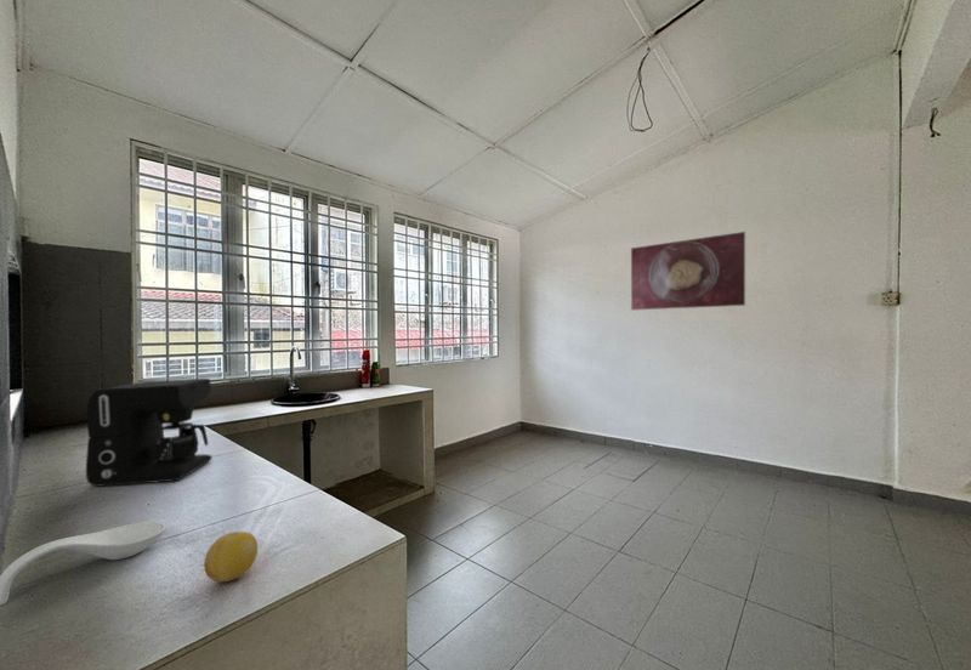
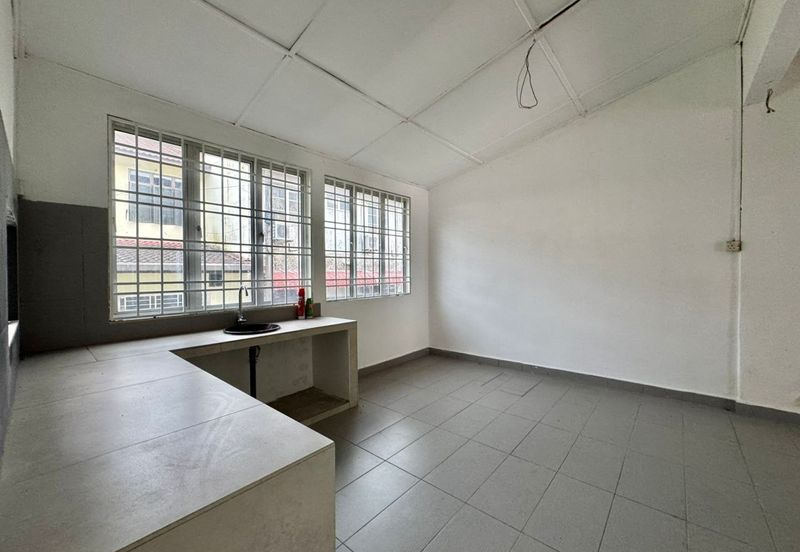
- coffee maker [85,377,212,488]
- fruit [203,530,259,583]
- spoon rest [0,521,167,606]
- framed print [630,231,746,312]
